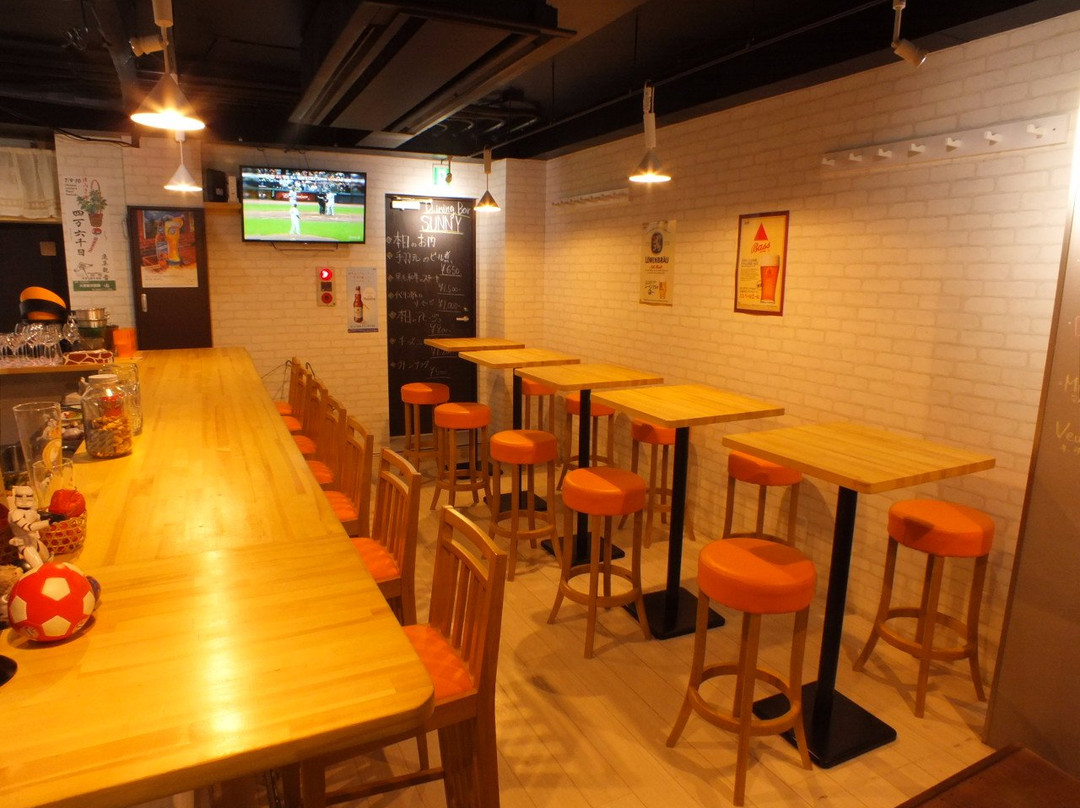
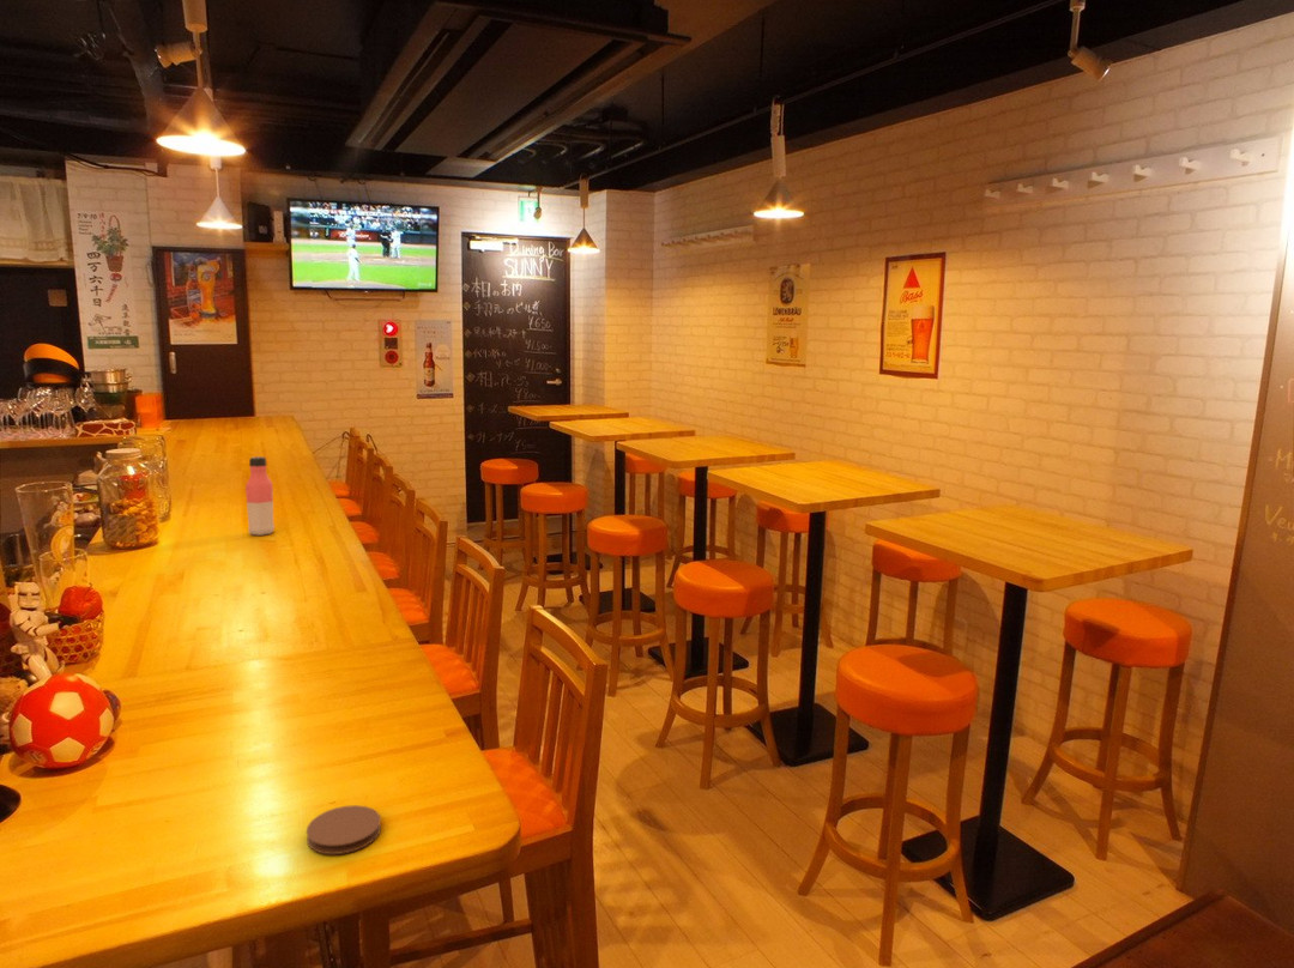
+ water bottle [244,455,276,537]
+ coaster [306,804,382,855]
